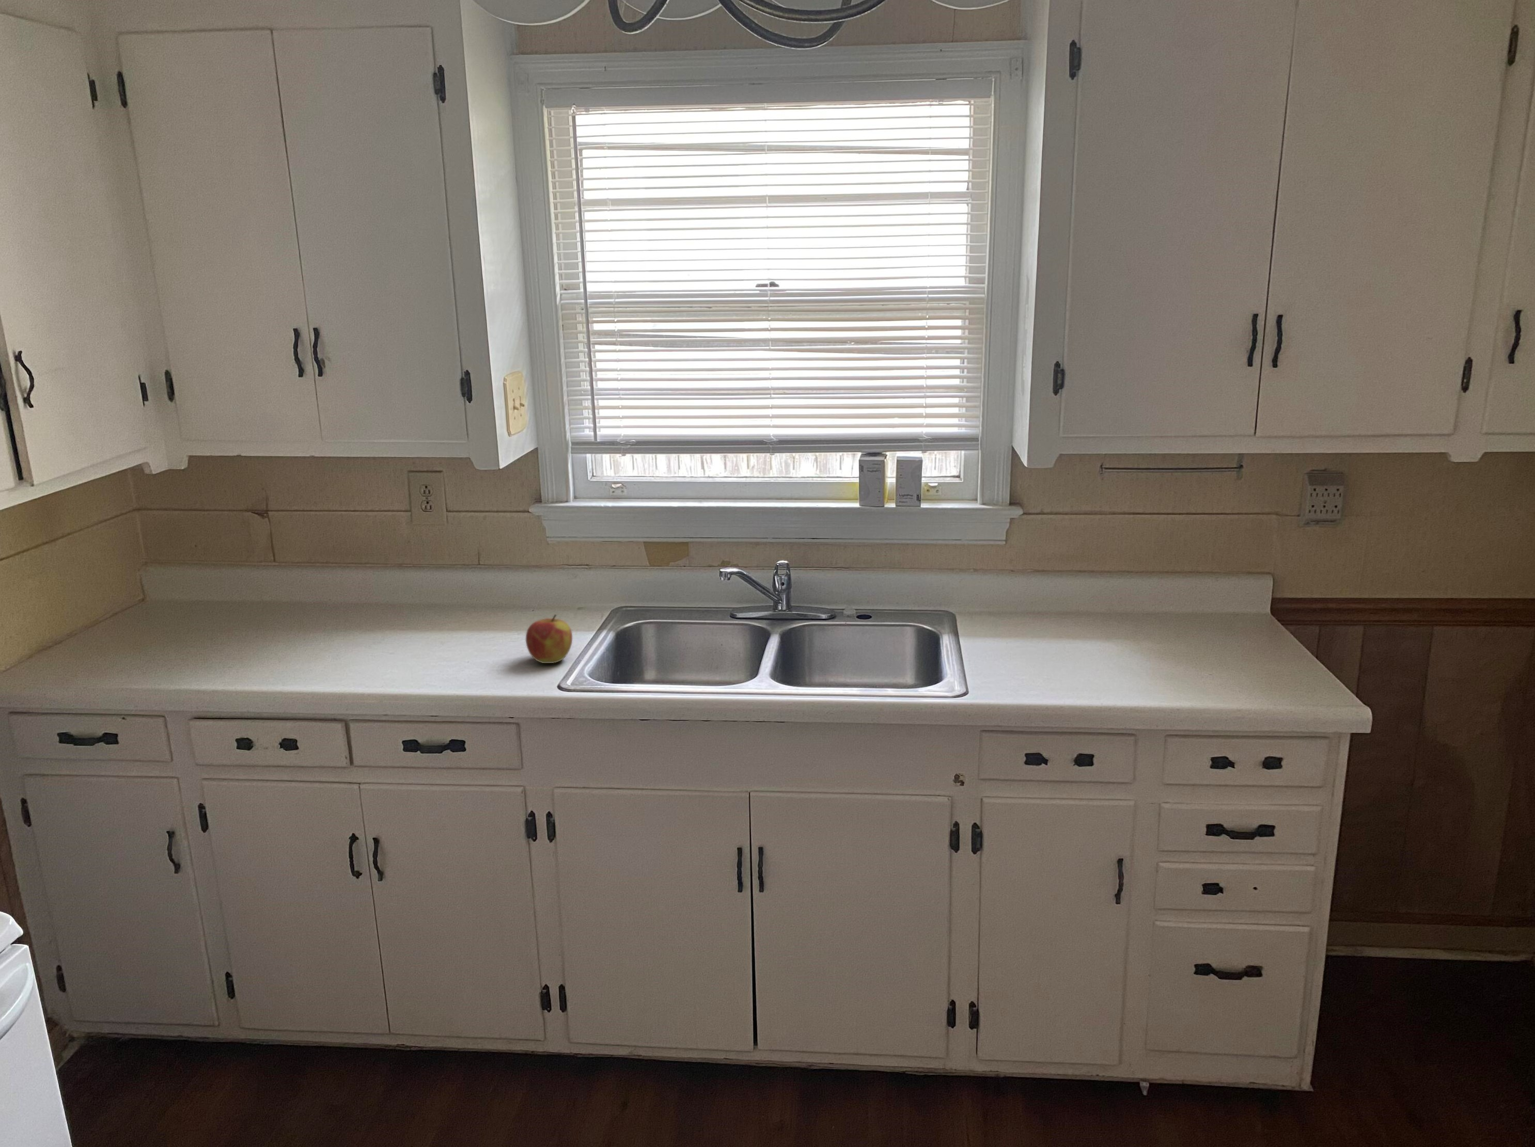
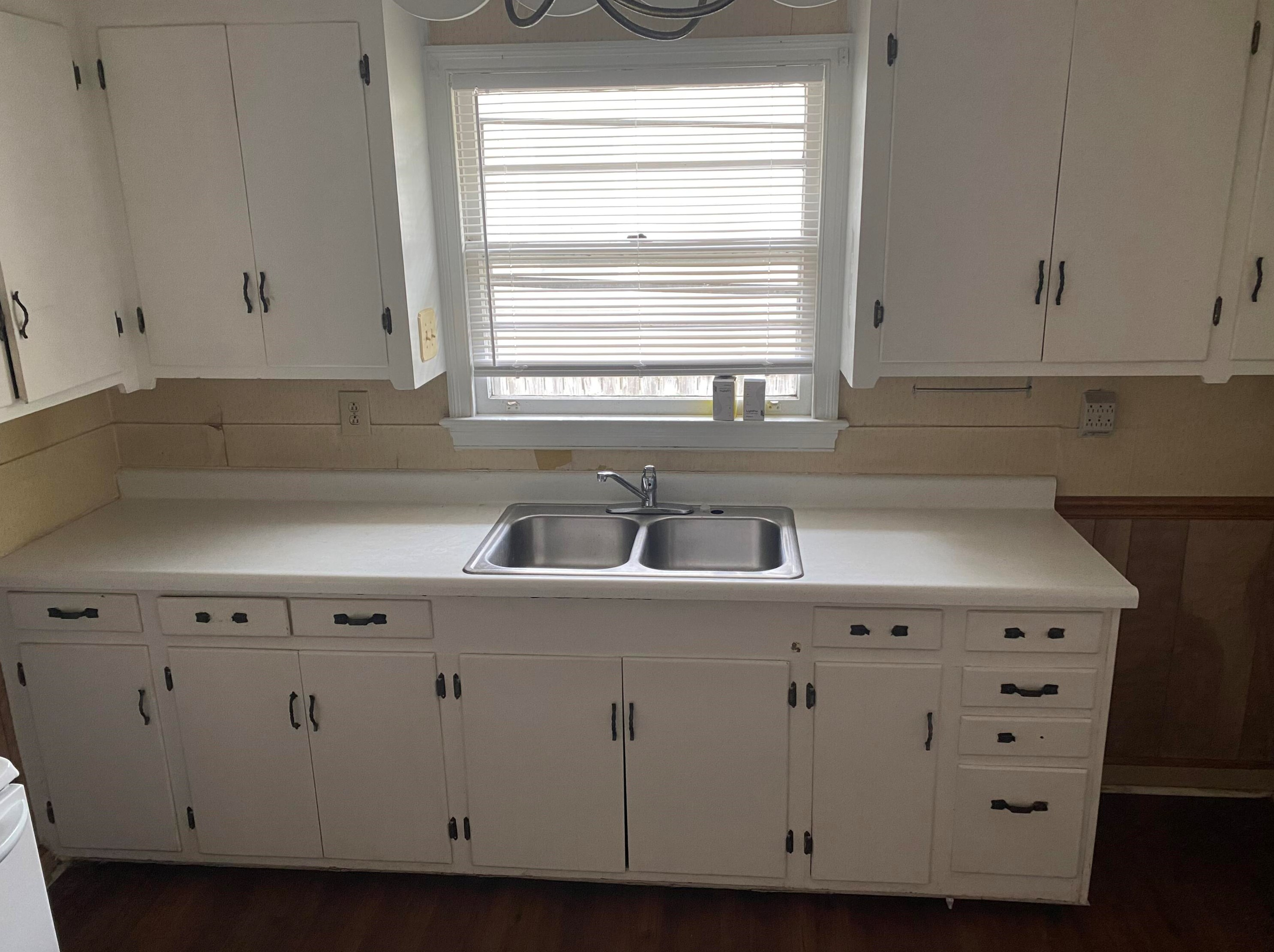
- apple [525,613,572,664]
